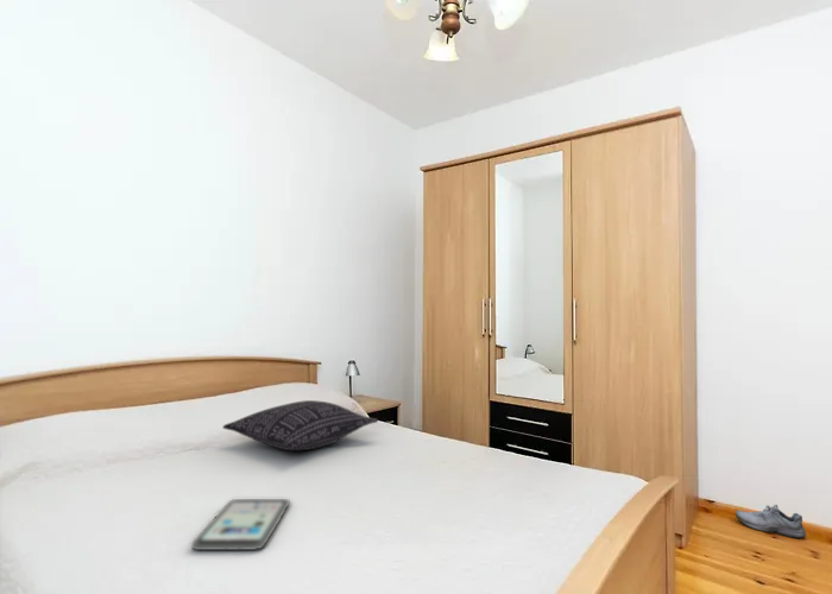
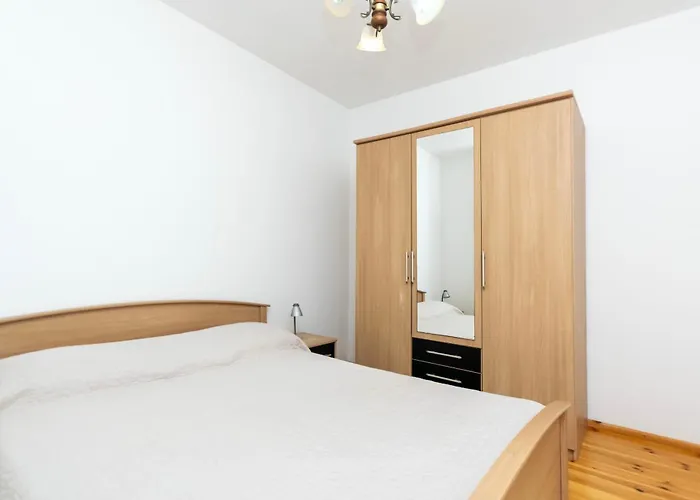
- shoe [735,504,807,539]
- pillow [221,399,379,451]
- tablet [190,498,291,551]
